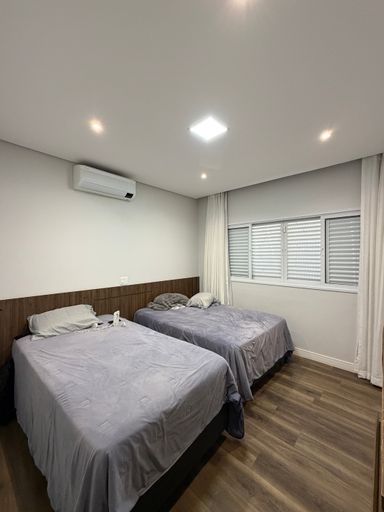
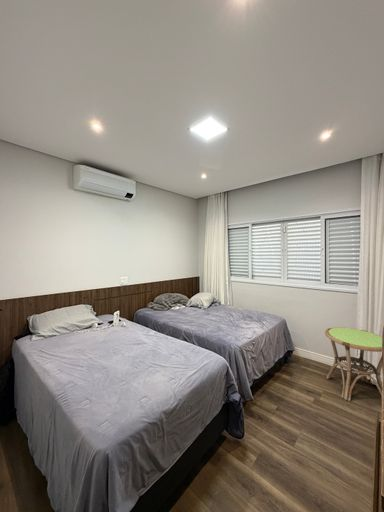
+ side table [324,326,383,402]
